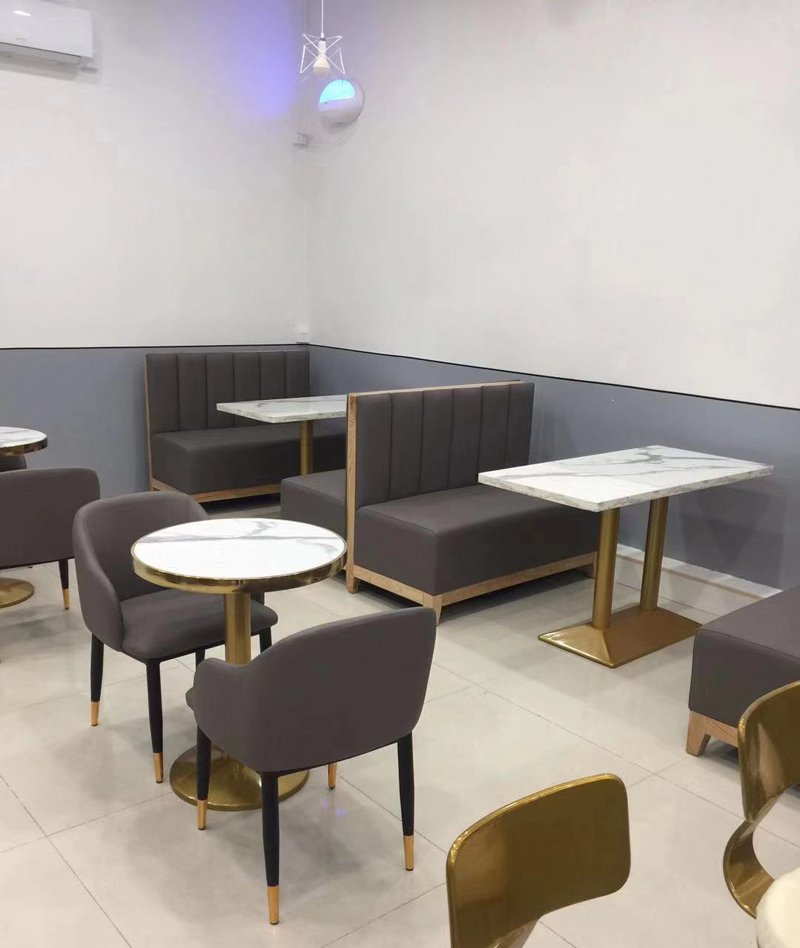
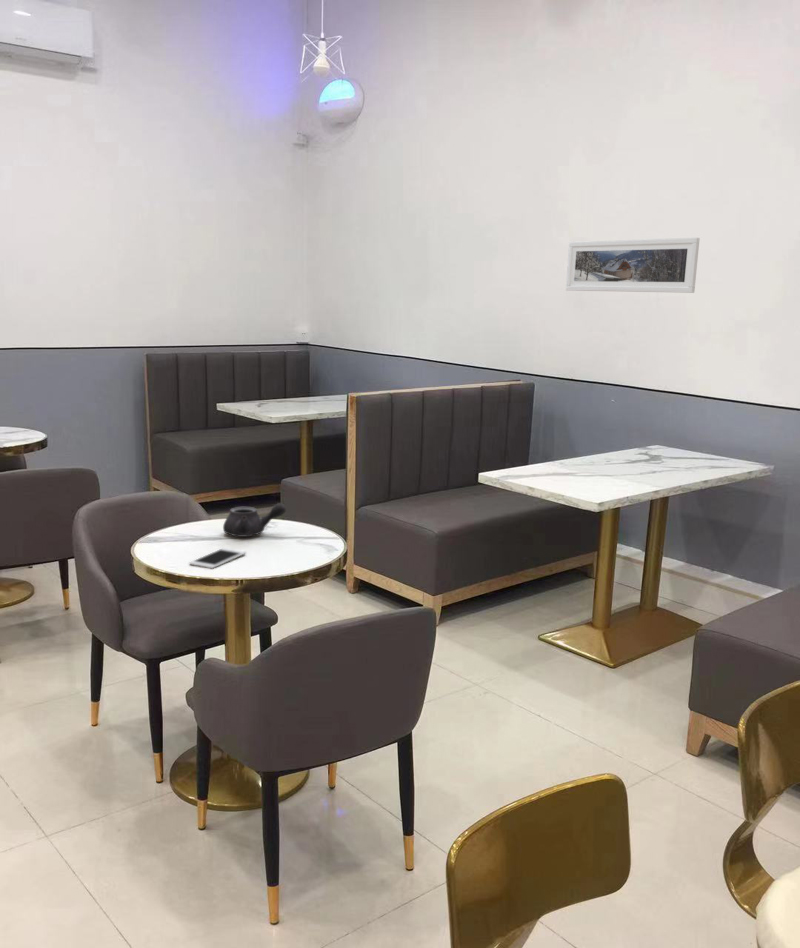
+ cell phone [188,547,247,570]
+ teapot [222,502,287,538]
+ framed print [565,237,701,294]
